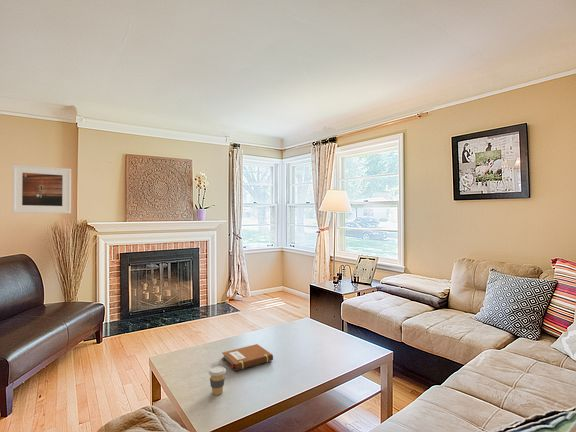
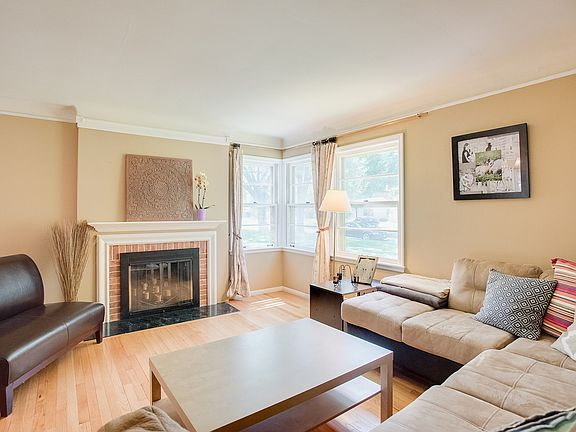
- coffee cup [208,365,227,396]
- notebook [221,343,274,372]
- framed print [11,163,72,214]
